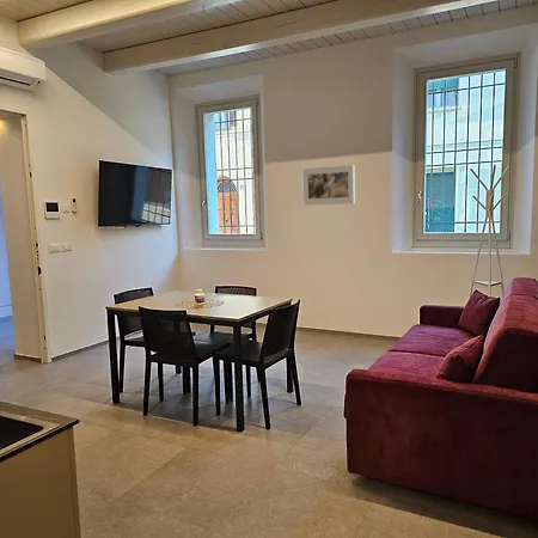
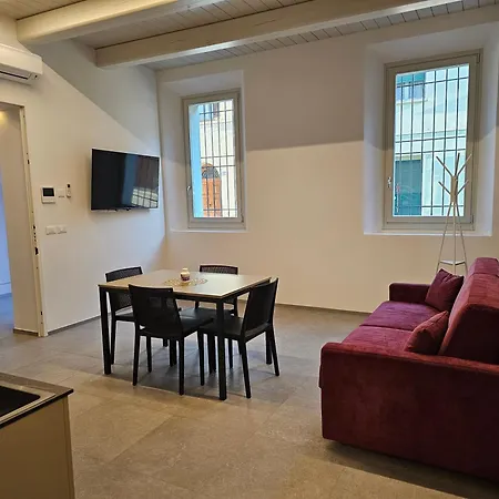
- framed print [301,164,356,207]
